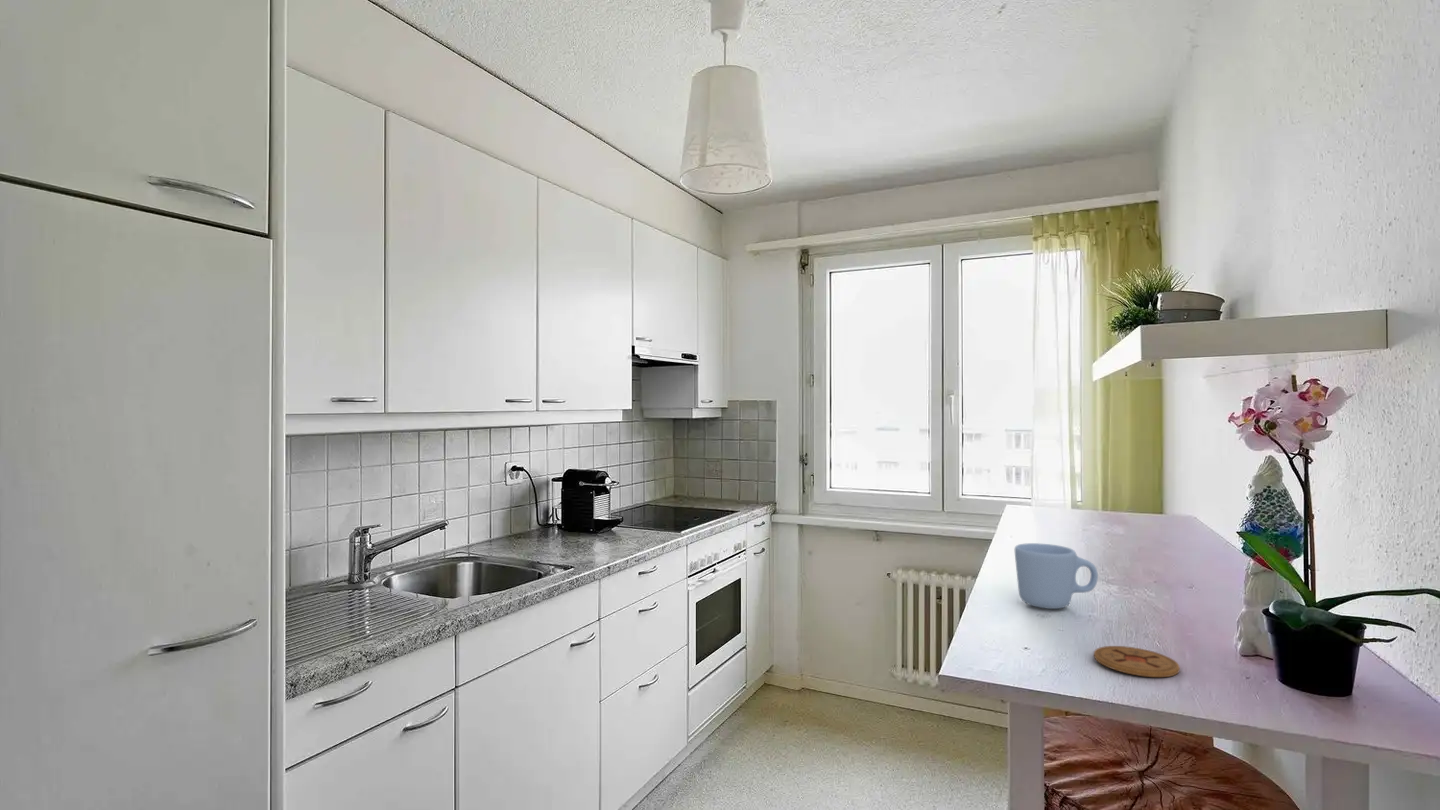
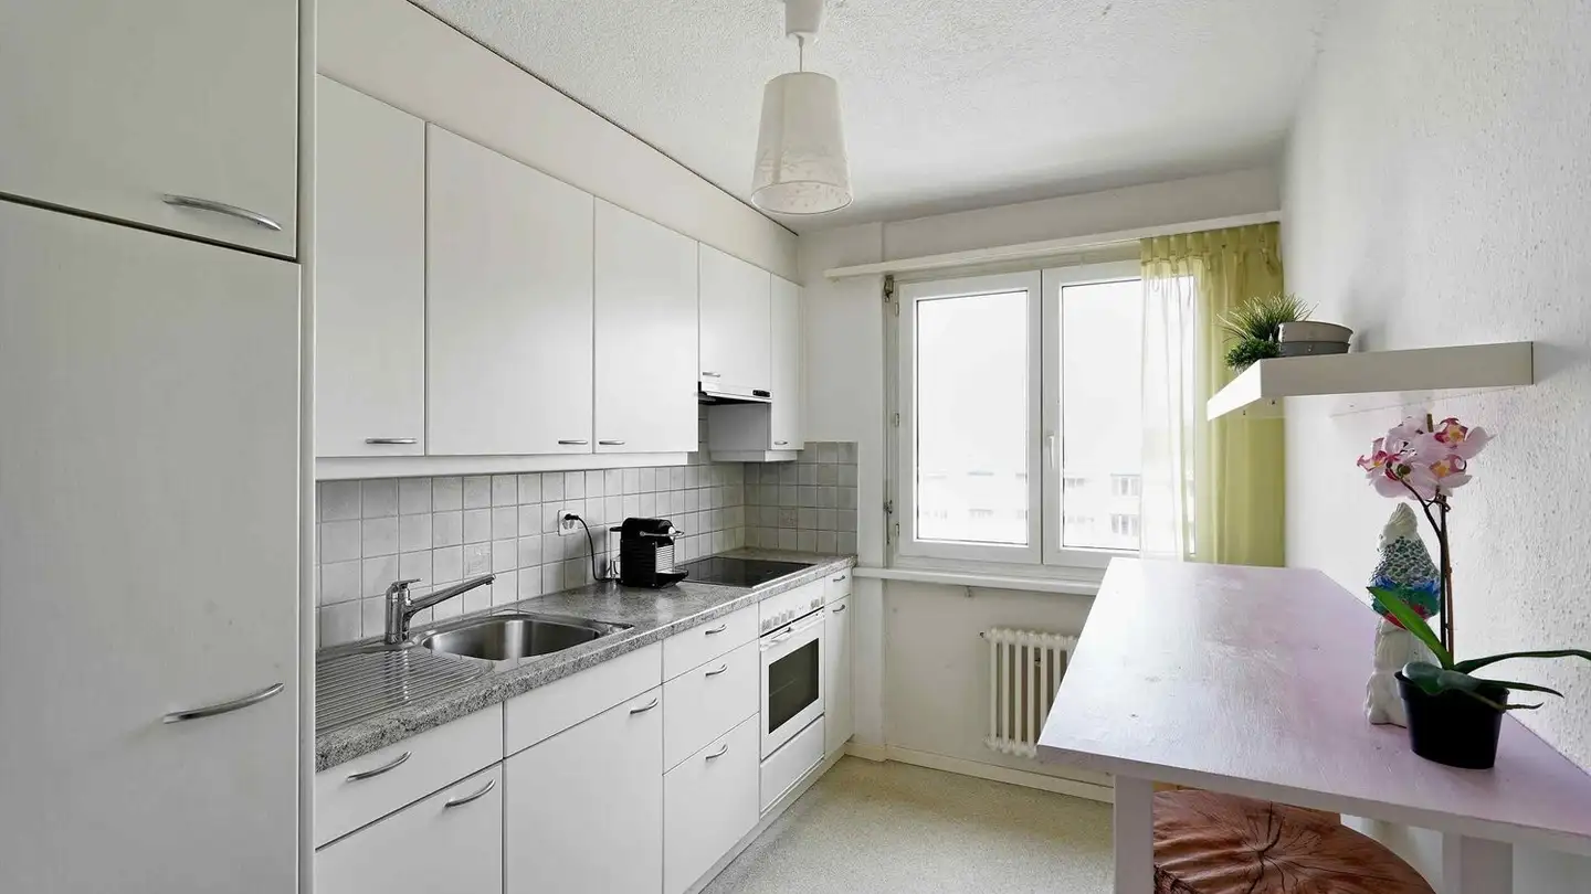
- coaster [1093,645,1181,678]
- mug [1014,542,1099,610]
